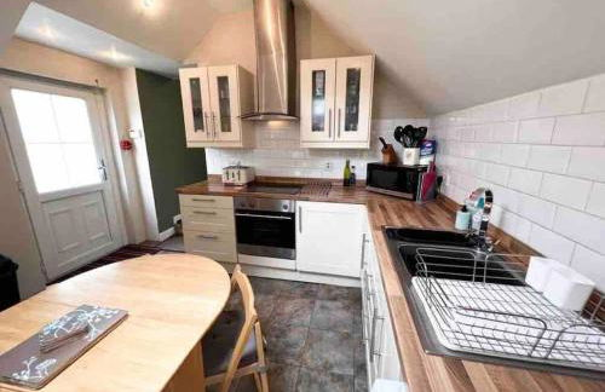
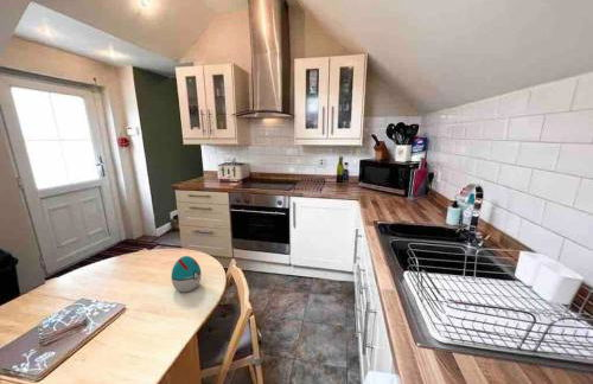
+ decorative egg [171,255,203,293]
